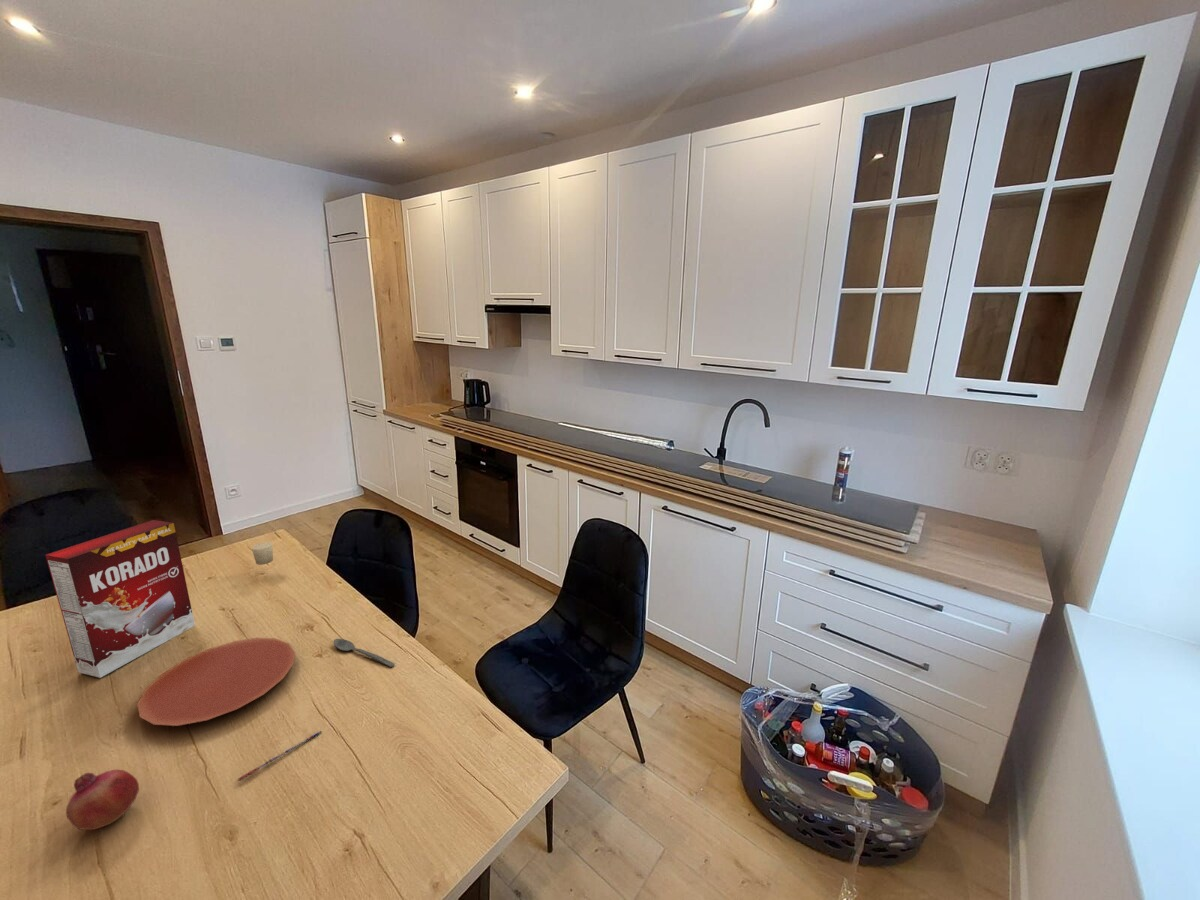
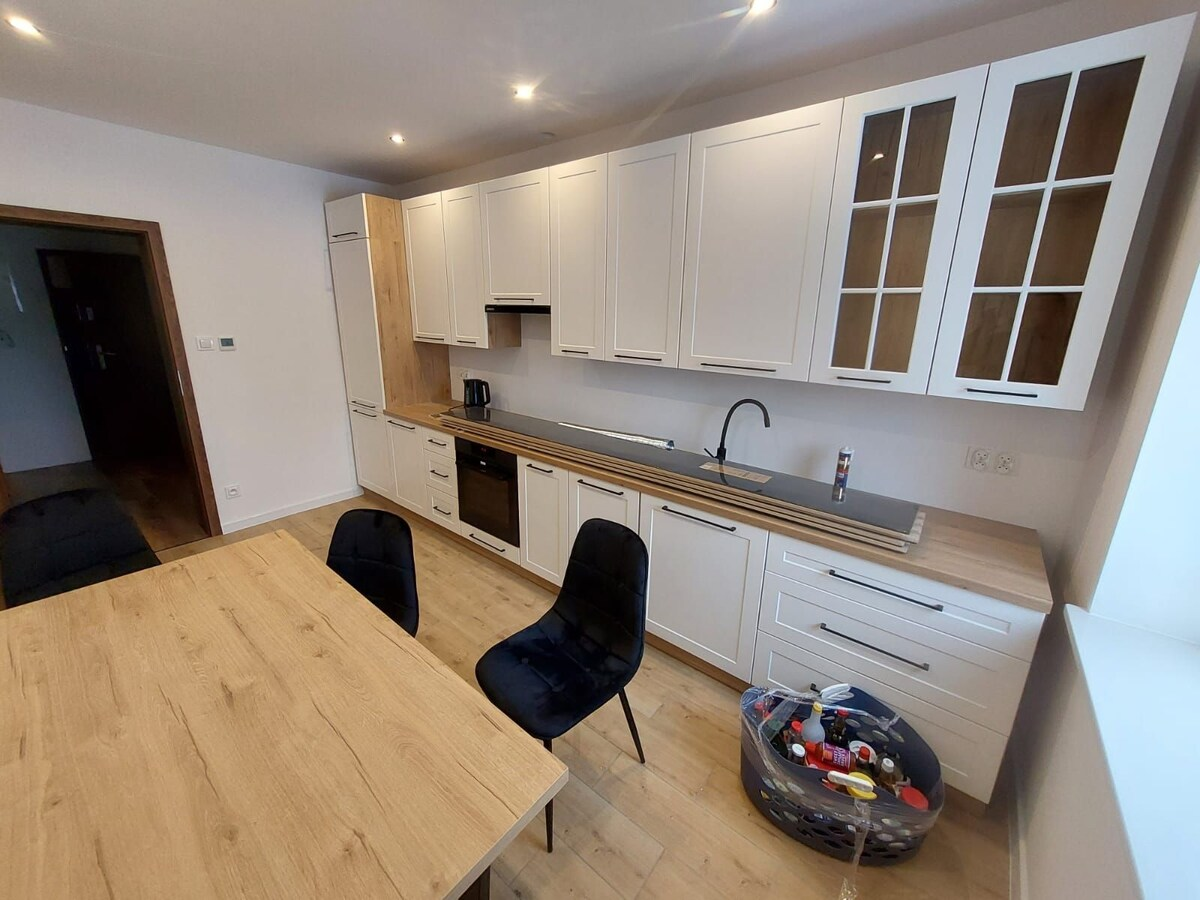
- fruit [65,769,140,831]
- spoon [333,638,395,668]
- plate [136,637,296,727]
- pen [237,730,323,782]
- cereal box [44,519,196,679]
- candle [251,541,274,566]
